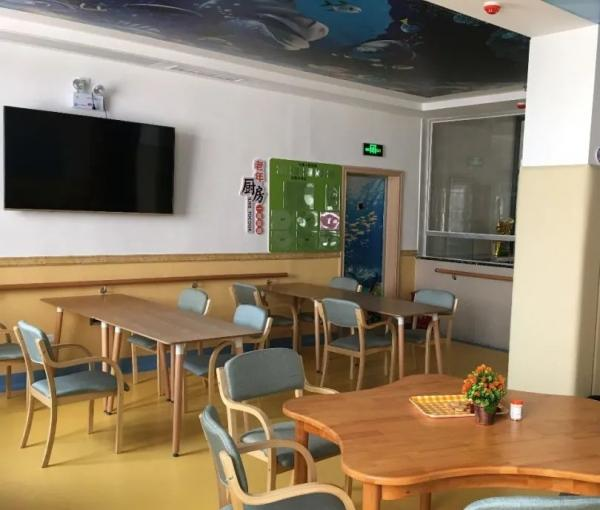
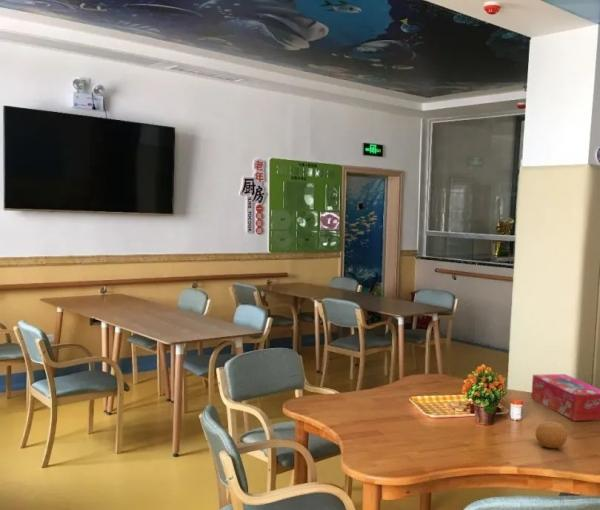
+ fruit [535,420,568,449]
+ tissue box [530,373,600,422]
